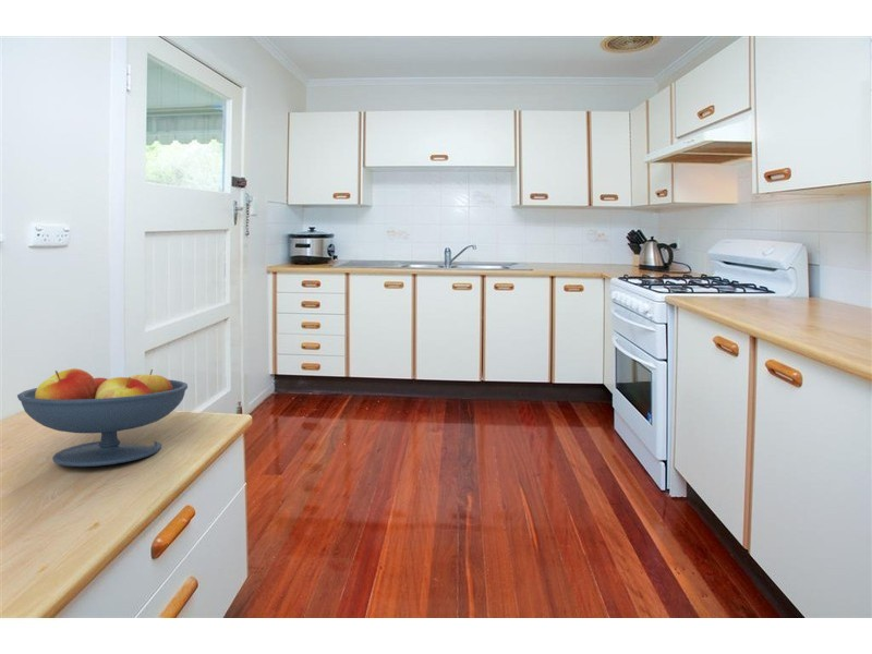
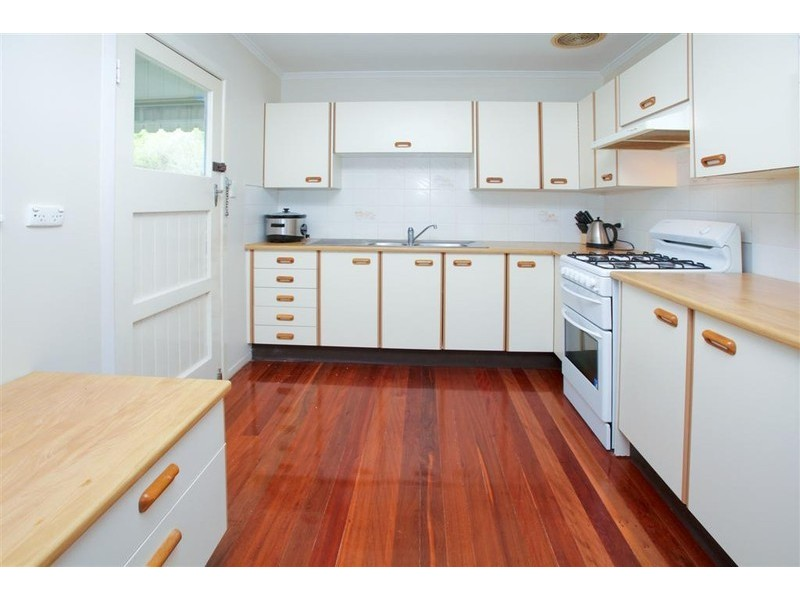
- fruit bowl [16,367,189,468]
